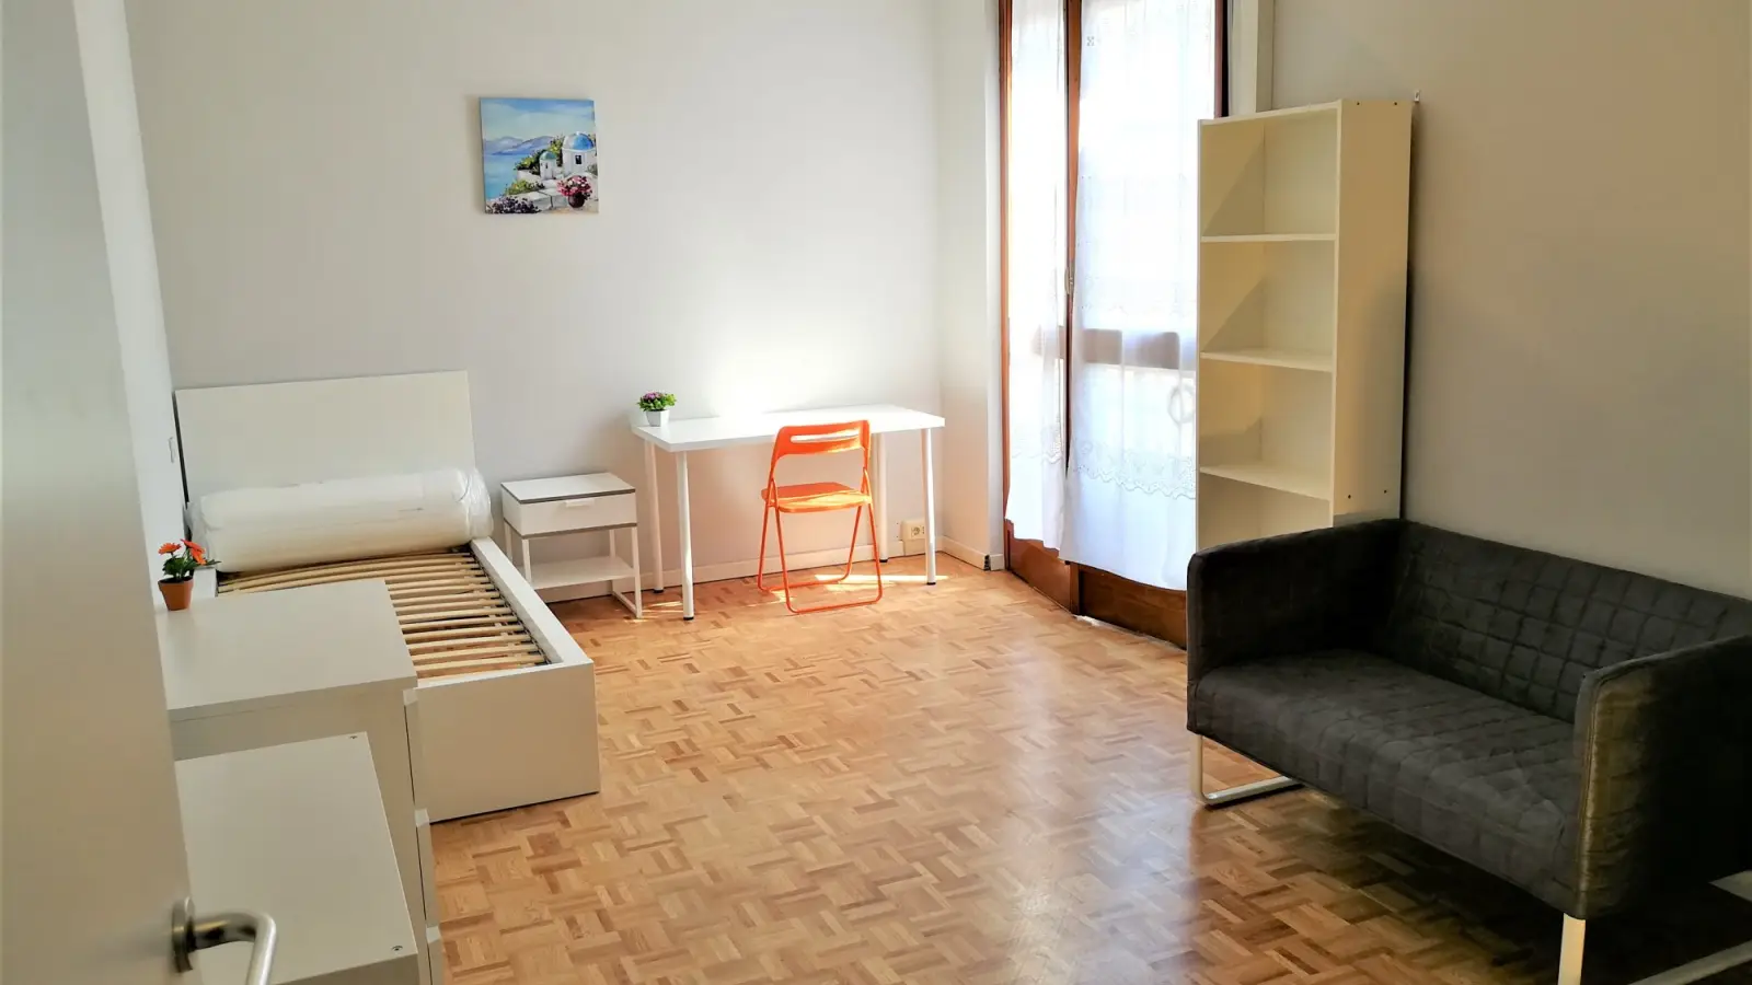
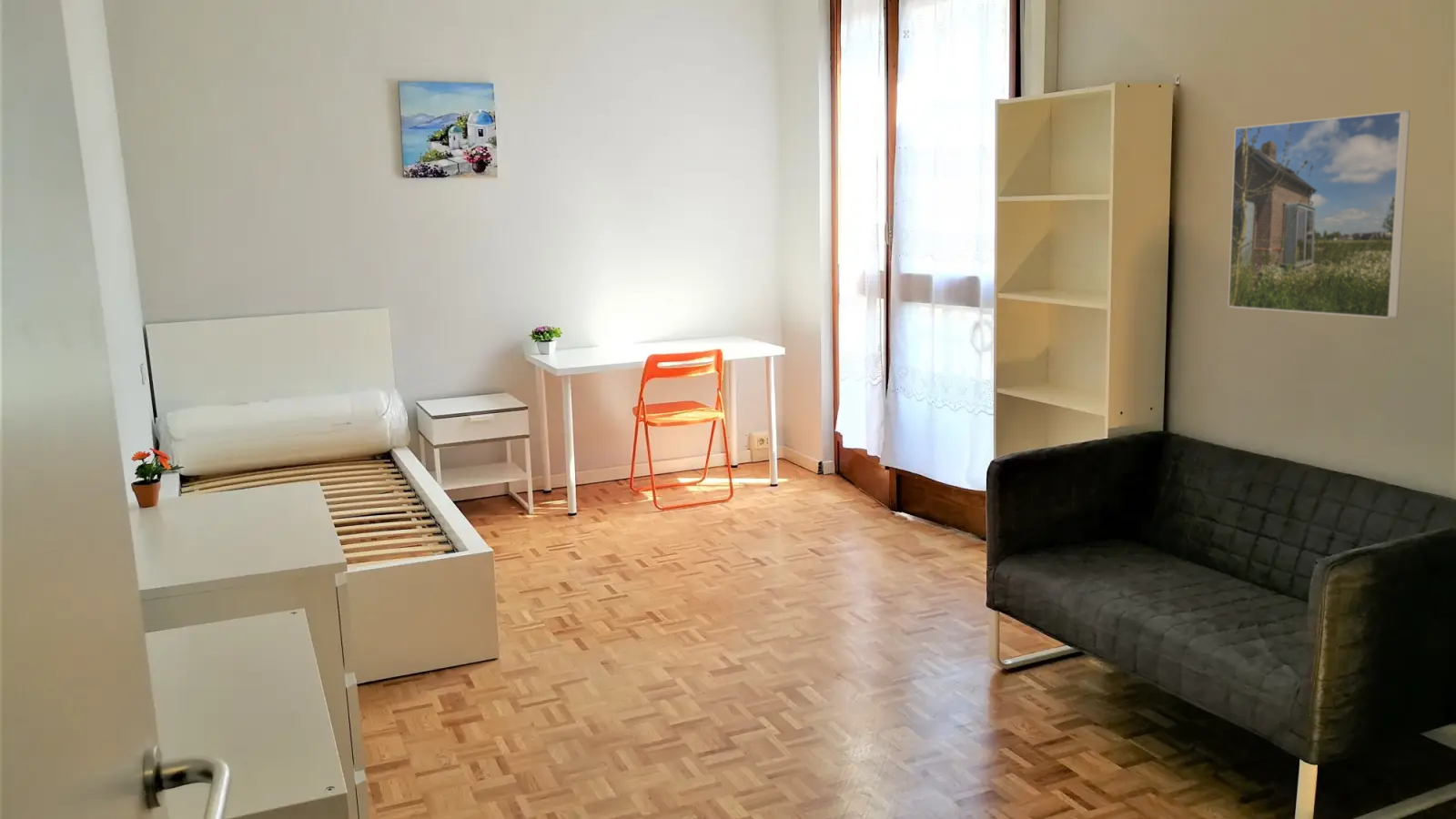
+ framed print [1227,110,1411,319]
